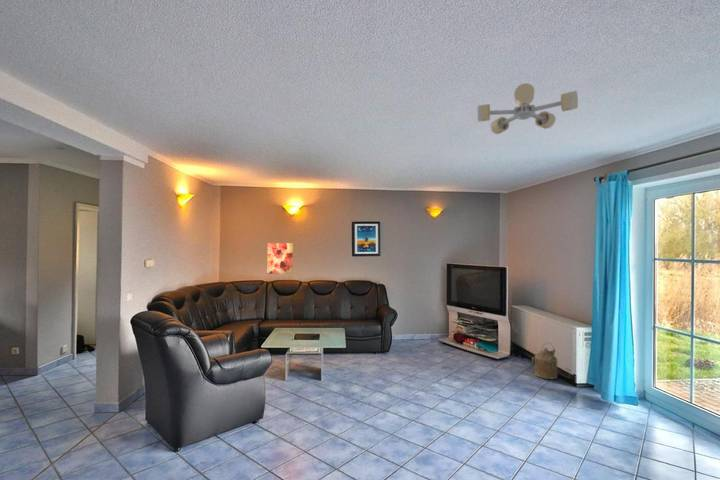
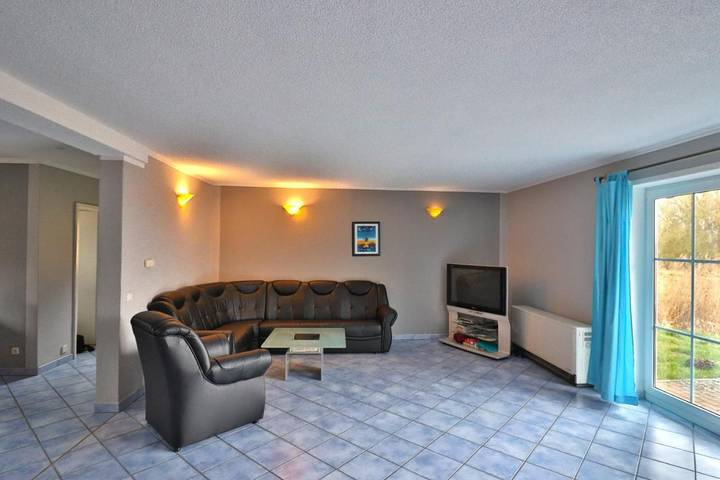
- watering can [531,341,558,380]
- wall art [266,242,294,275]
- ceiling light [477,82,579,135]
